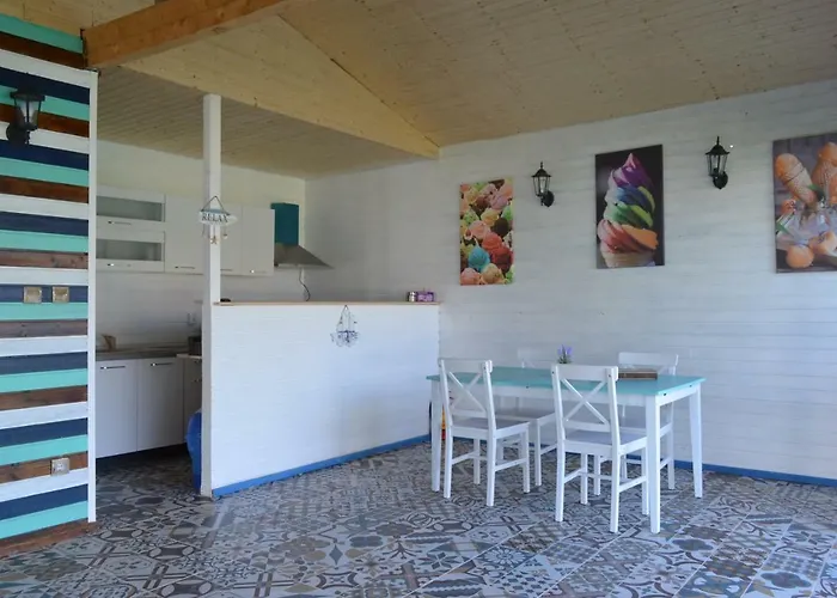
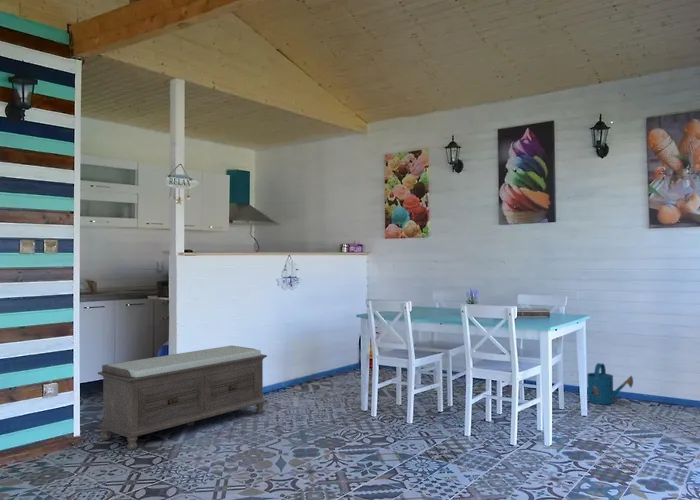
+ watering can [586,362,634,405]
+ bench [97,345,268,451]
